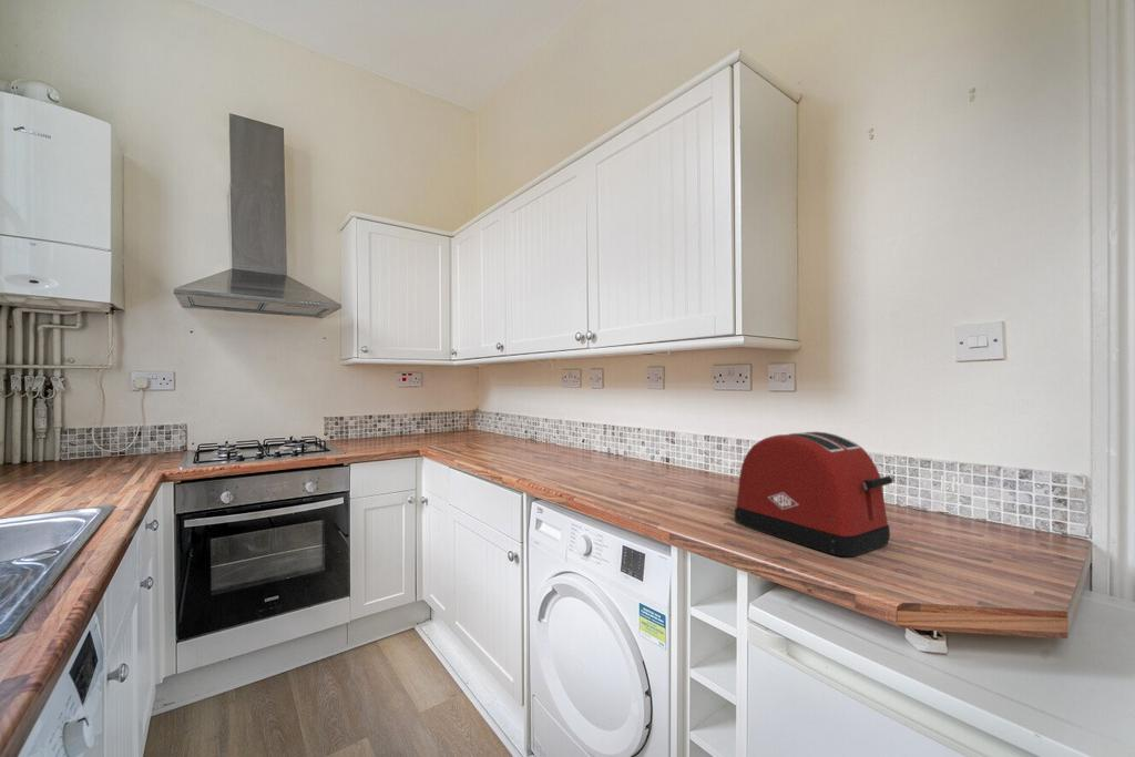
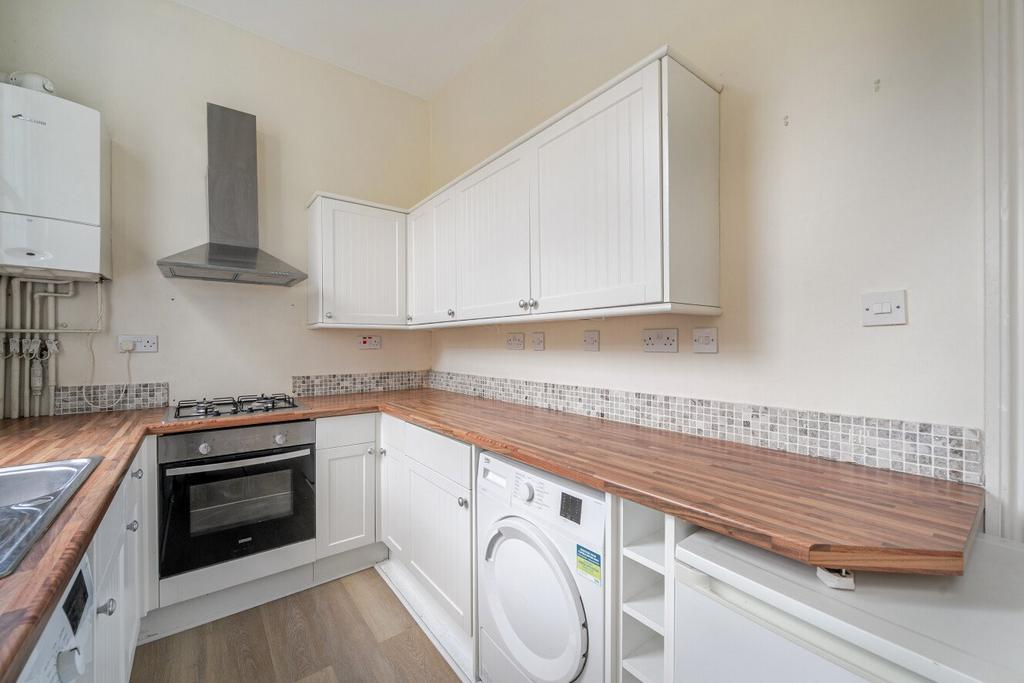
- toaster [734,430,893,557]
